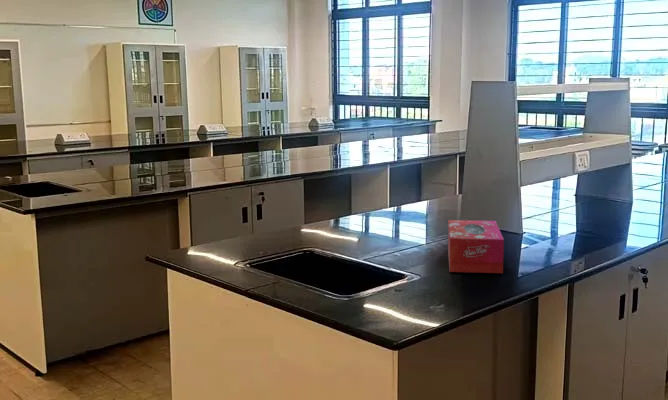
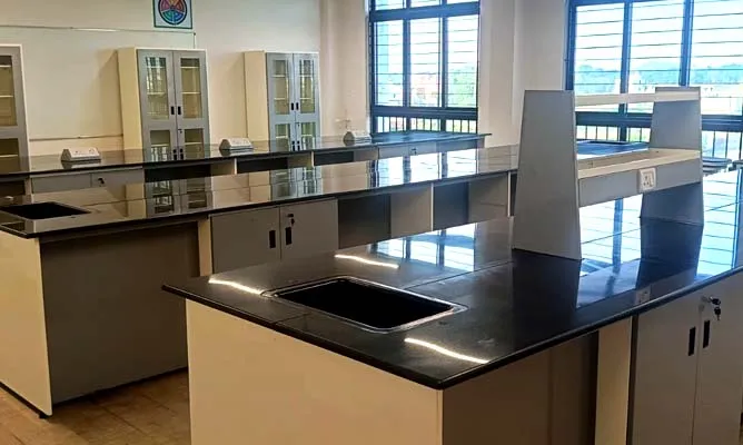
- tissue box [447,219,505,274]
